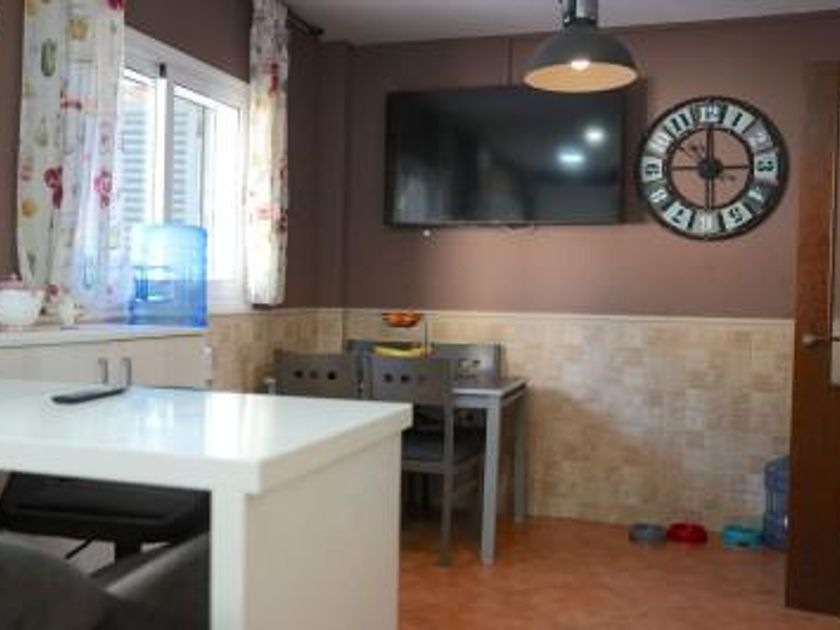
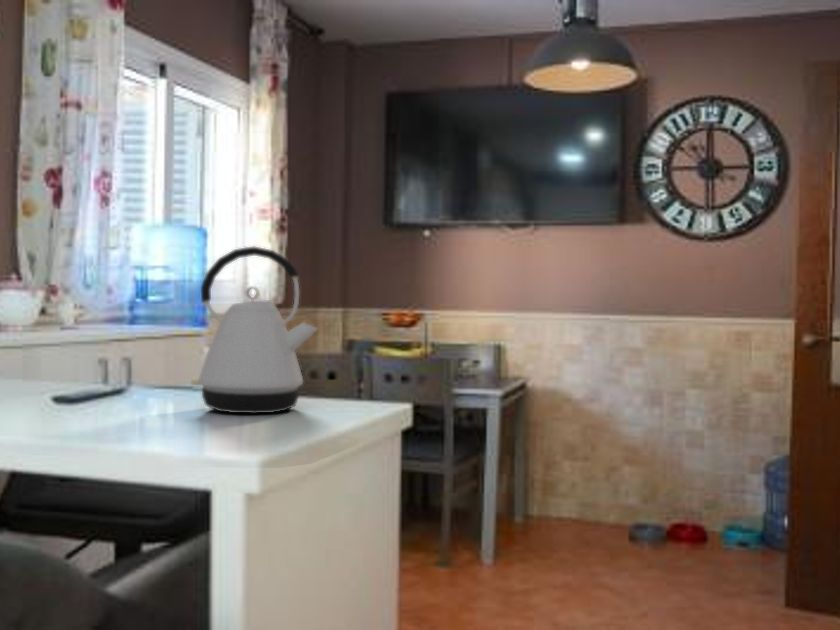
+ kettle [190,245,319,415]
